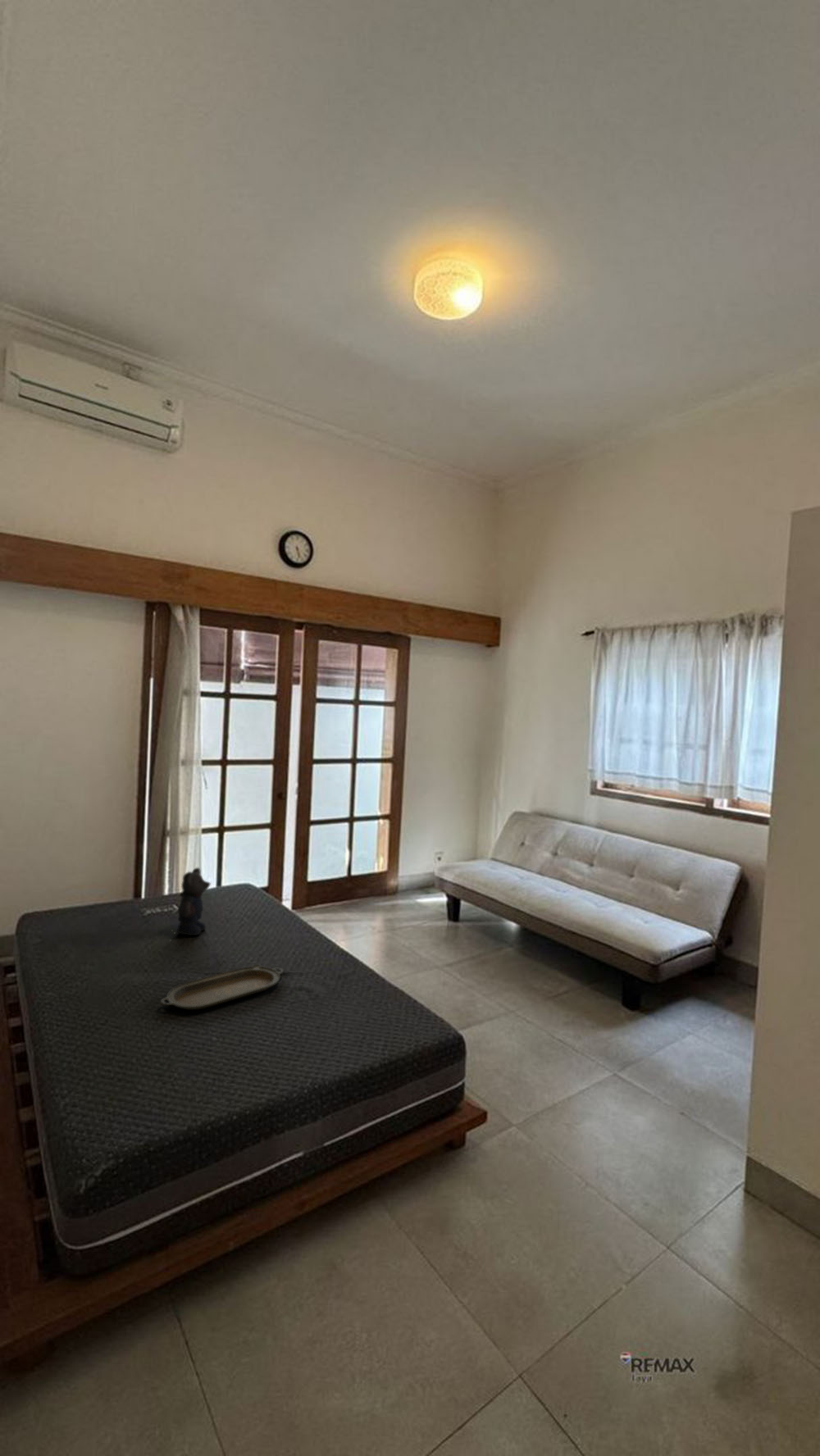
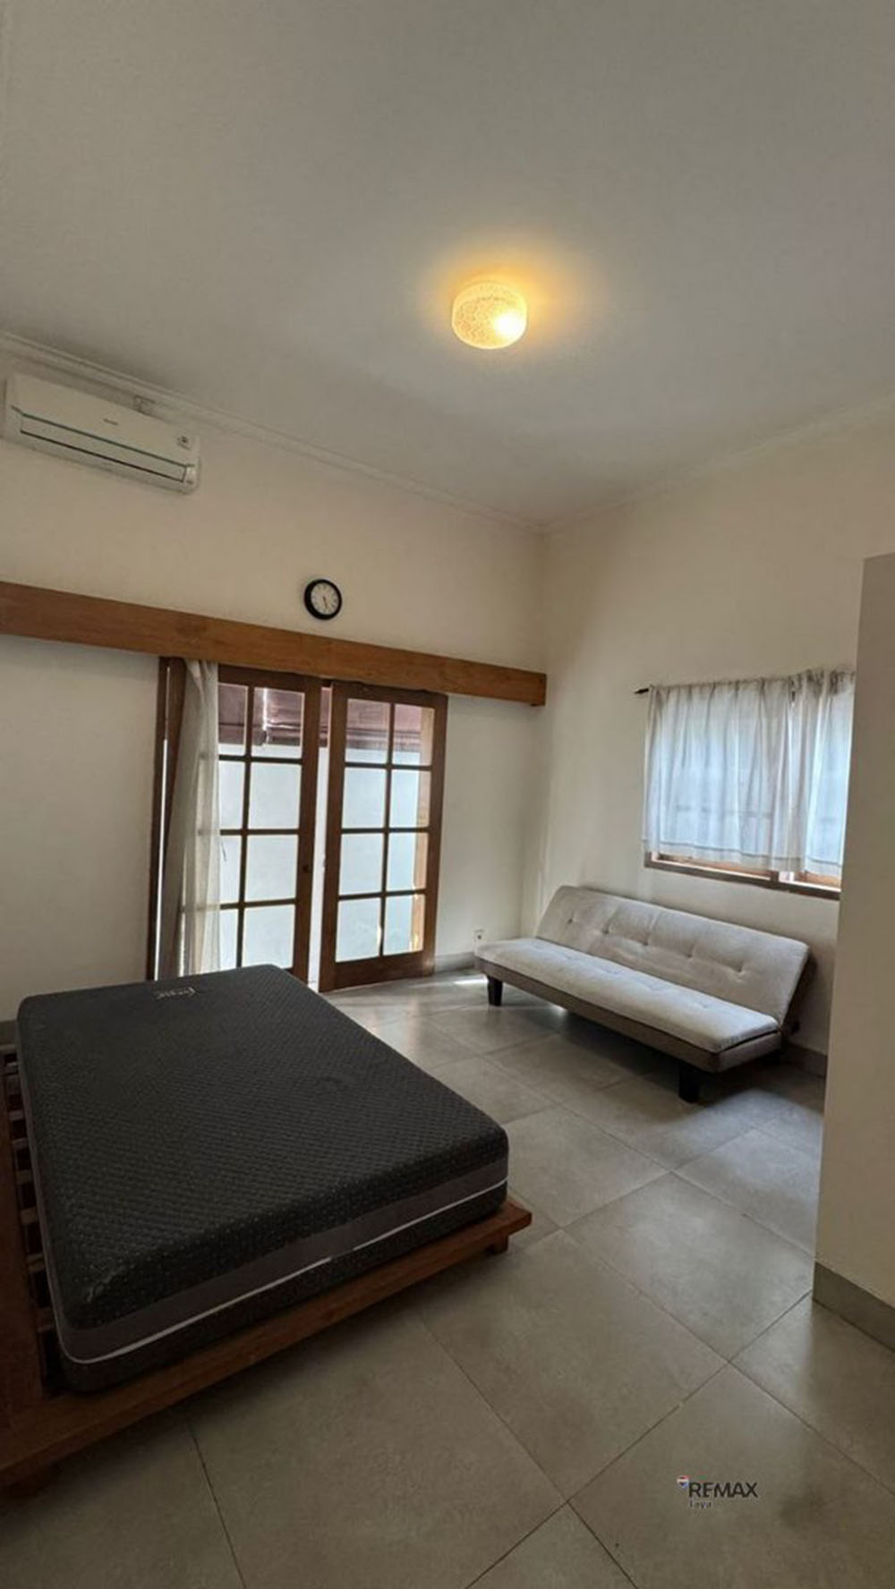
- serving tray [159,964,285,1011]
- bear [176,867,212,936]
